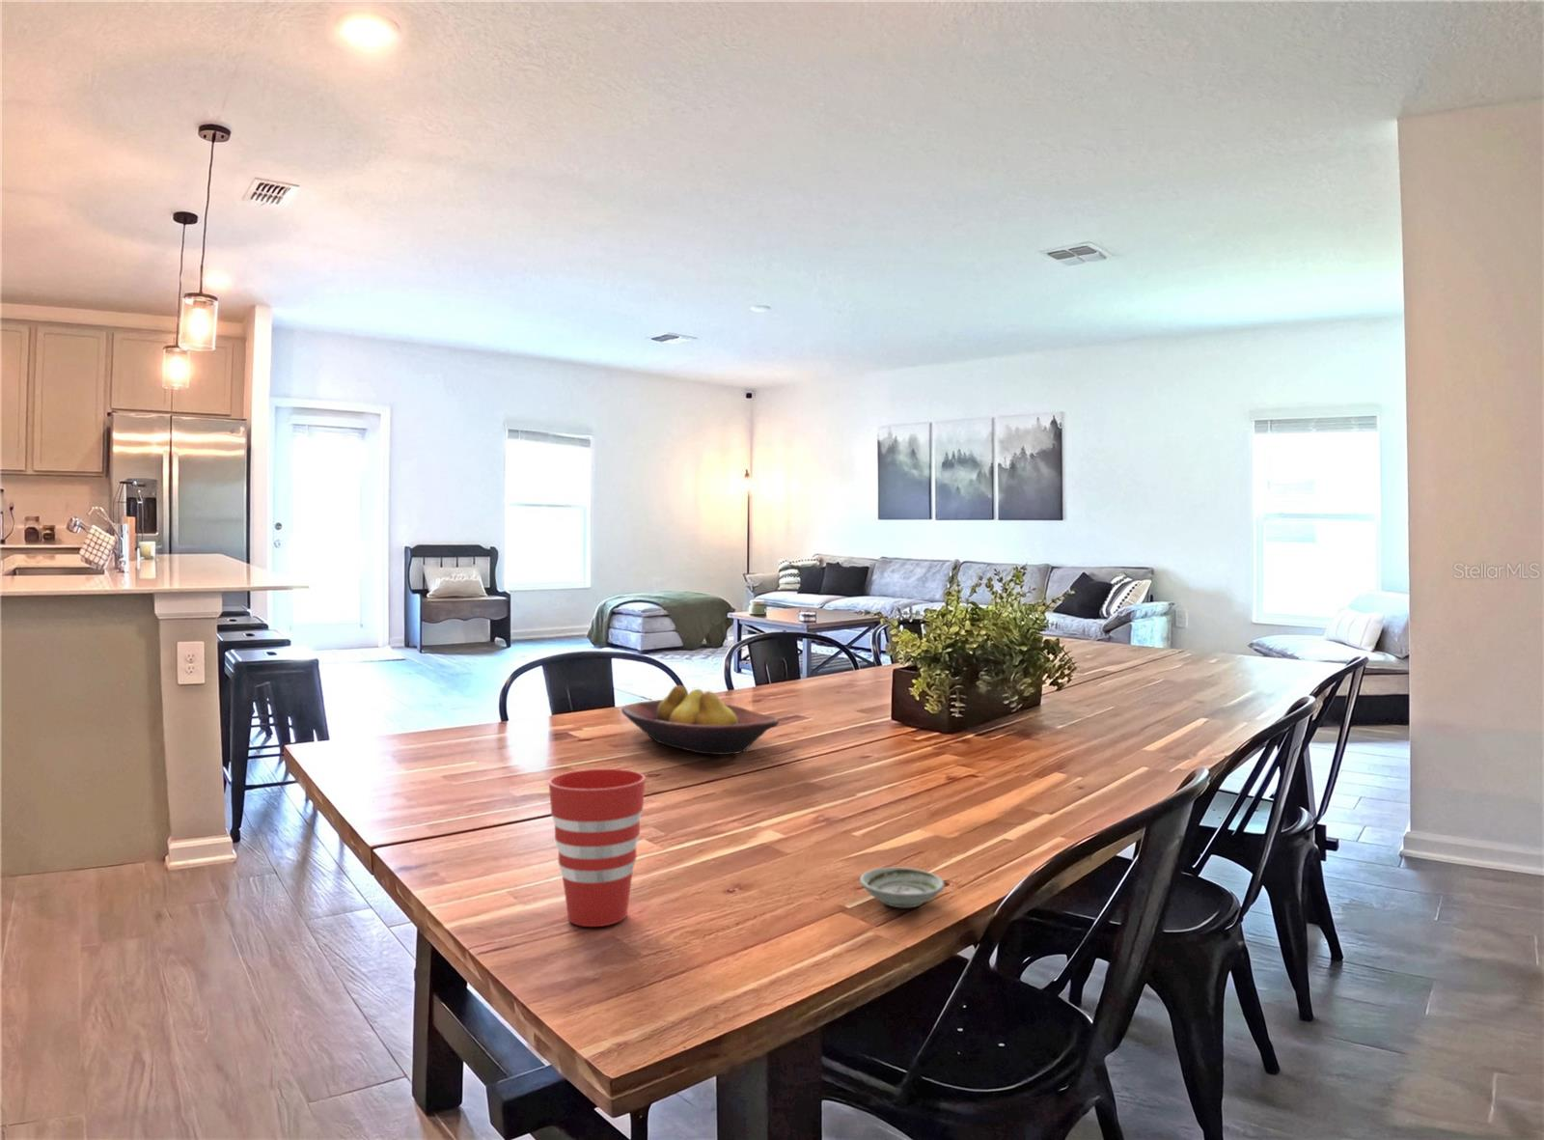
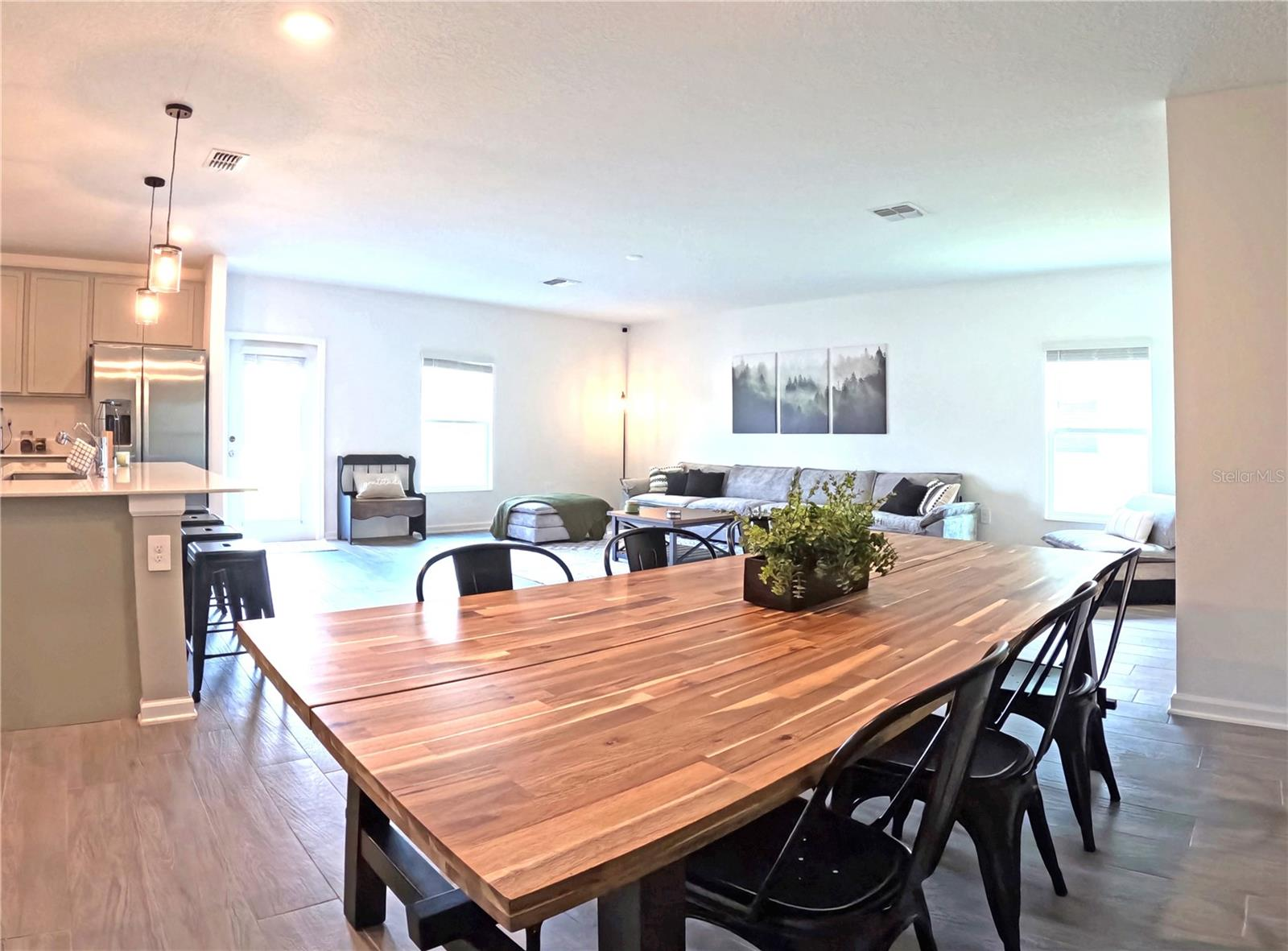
- saucer [858,865,946,909]
- cup [548,767,646,928]
- fruit bowl [621,684,779,756]
